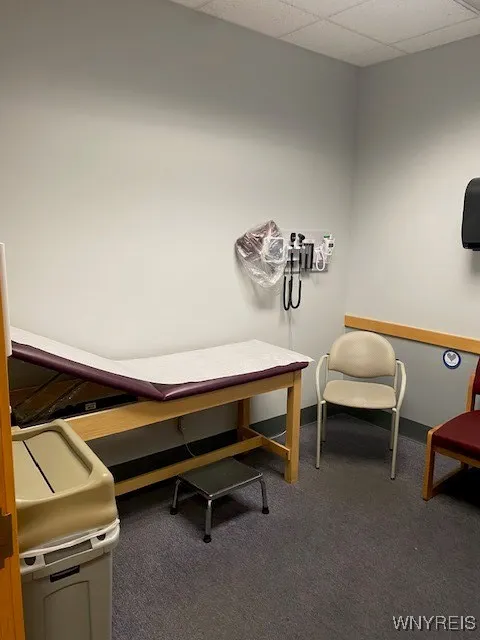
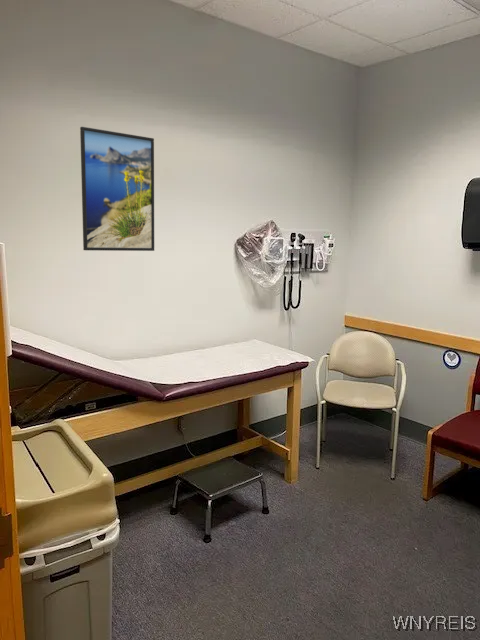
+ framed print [79,126,155,252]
